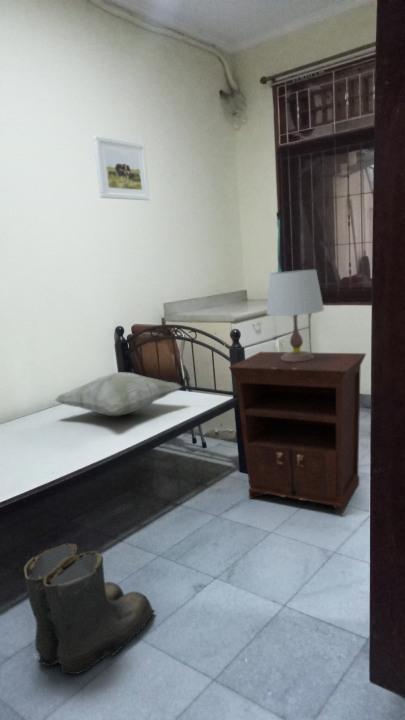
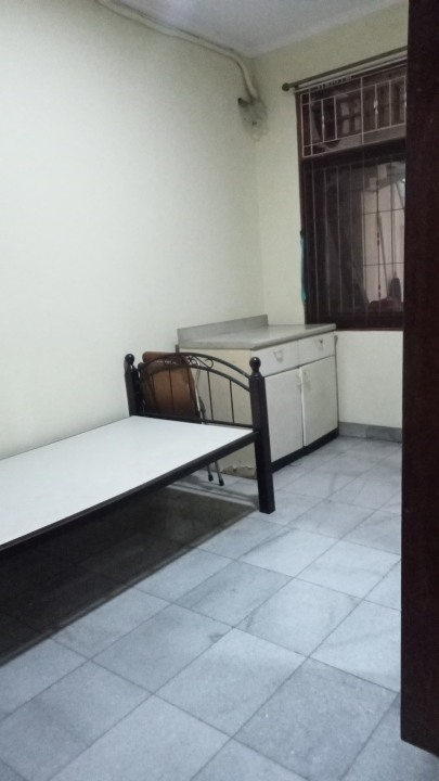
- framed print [92,135,151,201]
- boots [23,542,156,675]
- nightstand [228,351,367,517]
- decorative pillow [54,371,183,418]
- table lamp [266,269,325,362]
